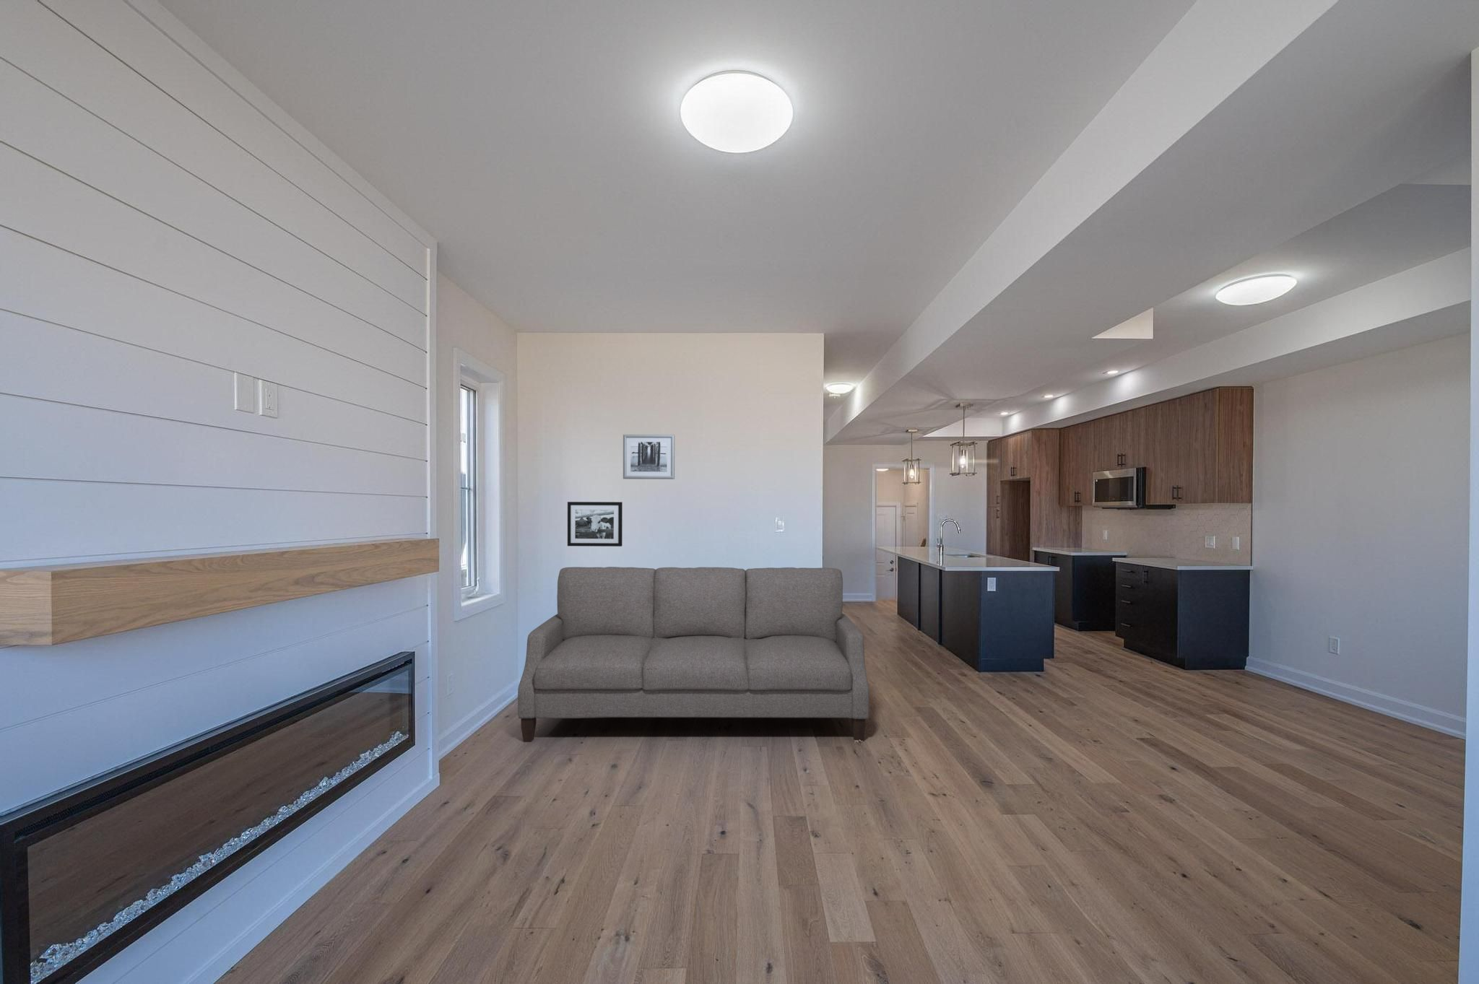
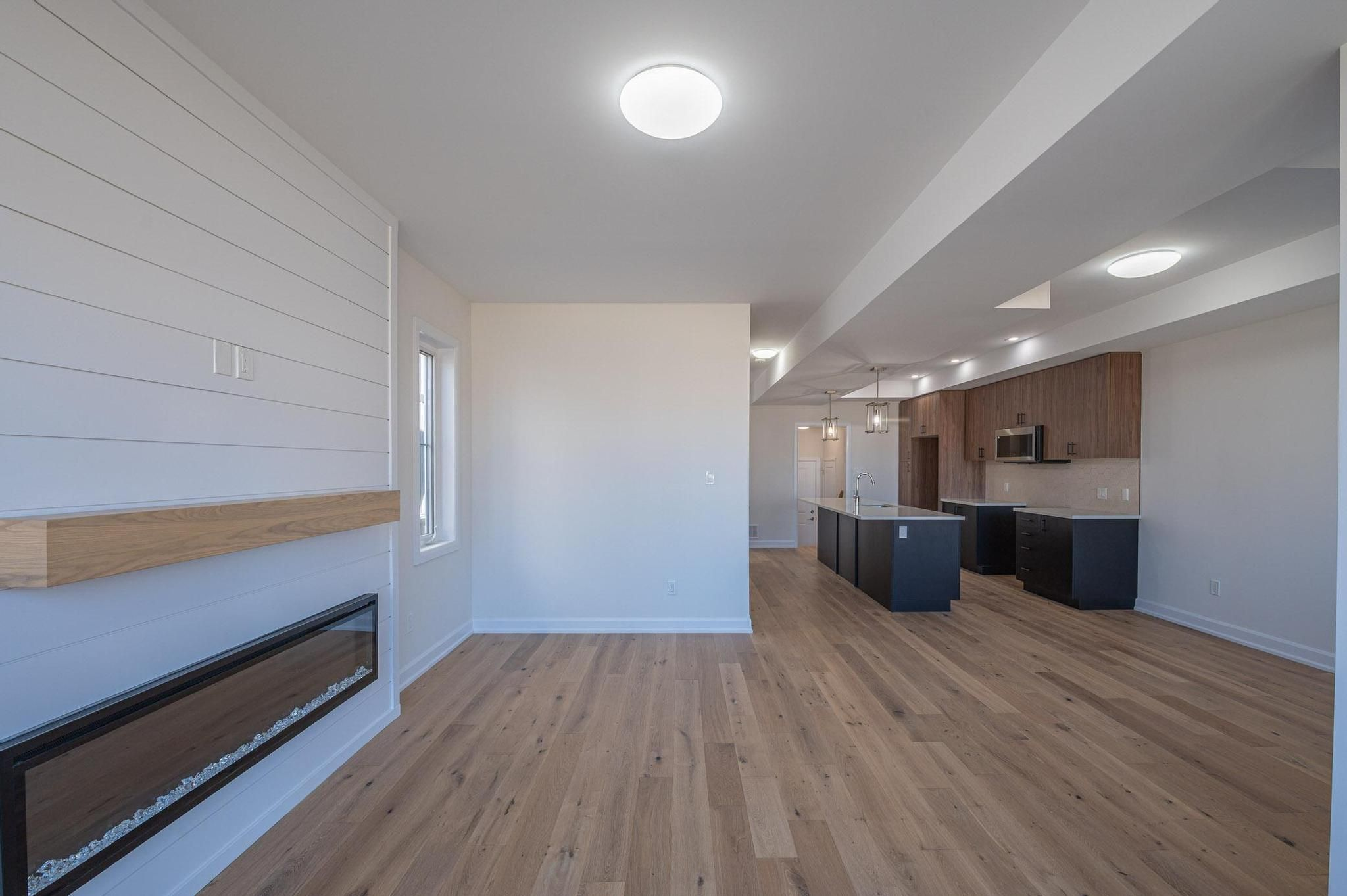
- wall art [623,434,675,480]
- sofa [517,566,870,742]
- picture frame [567,501,624,547]
